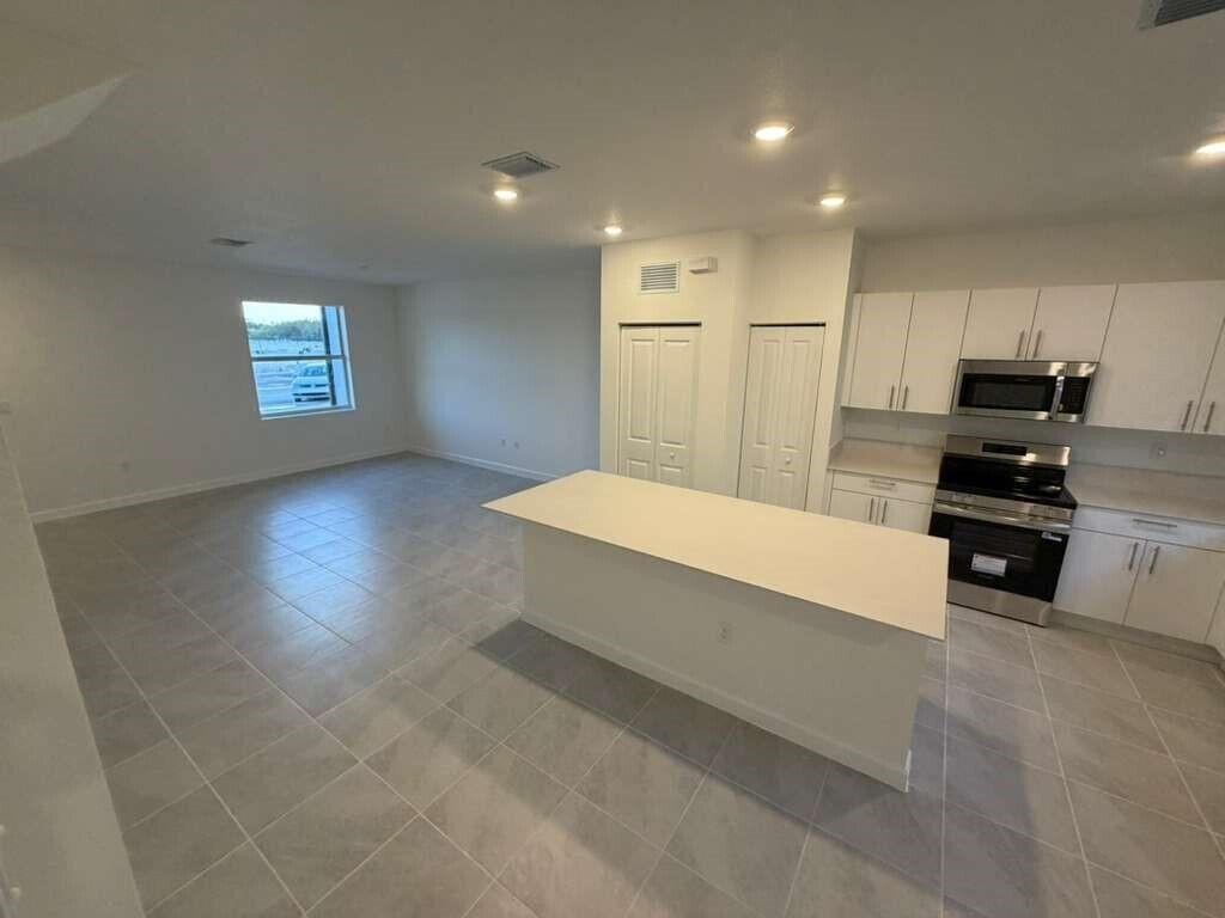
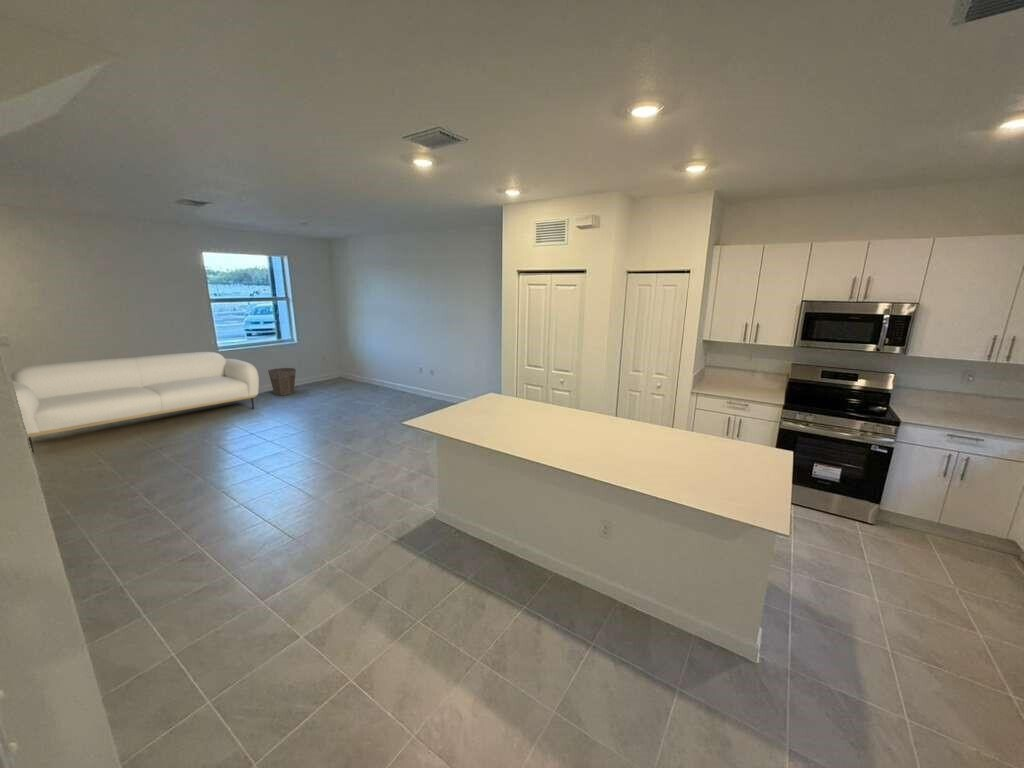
+ sofa [10,351,260,454]
+ waste bin [267,367,297,396]
